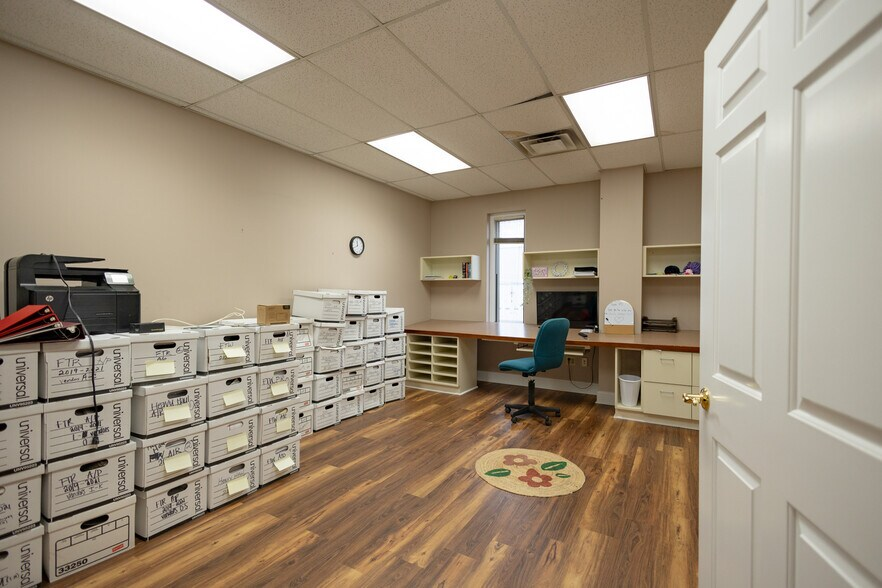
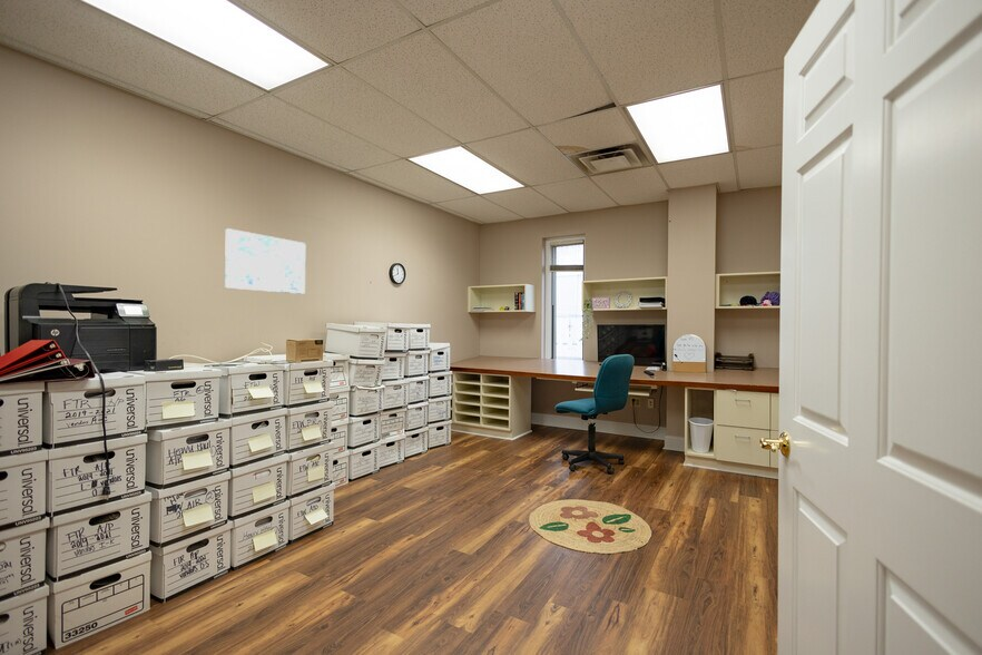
+ wall art [224,227,306,295]
